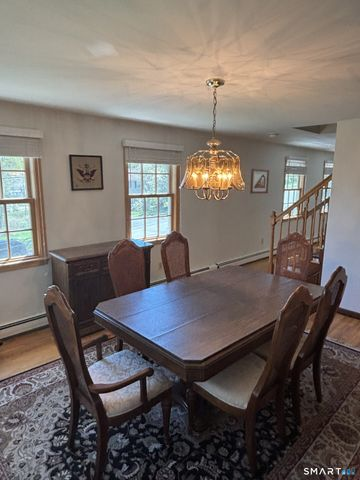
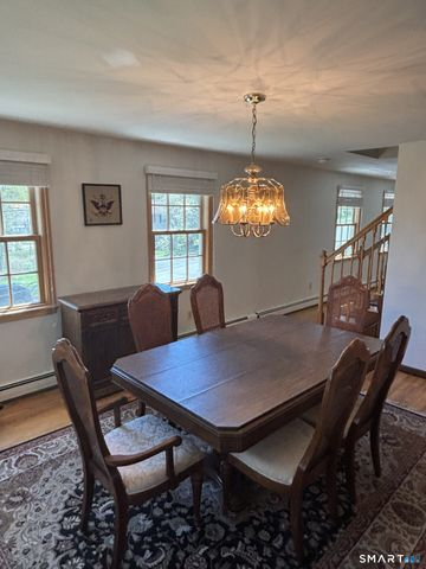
- picture frame [249,168,270,195]
